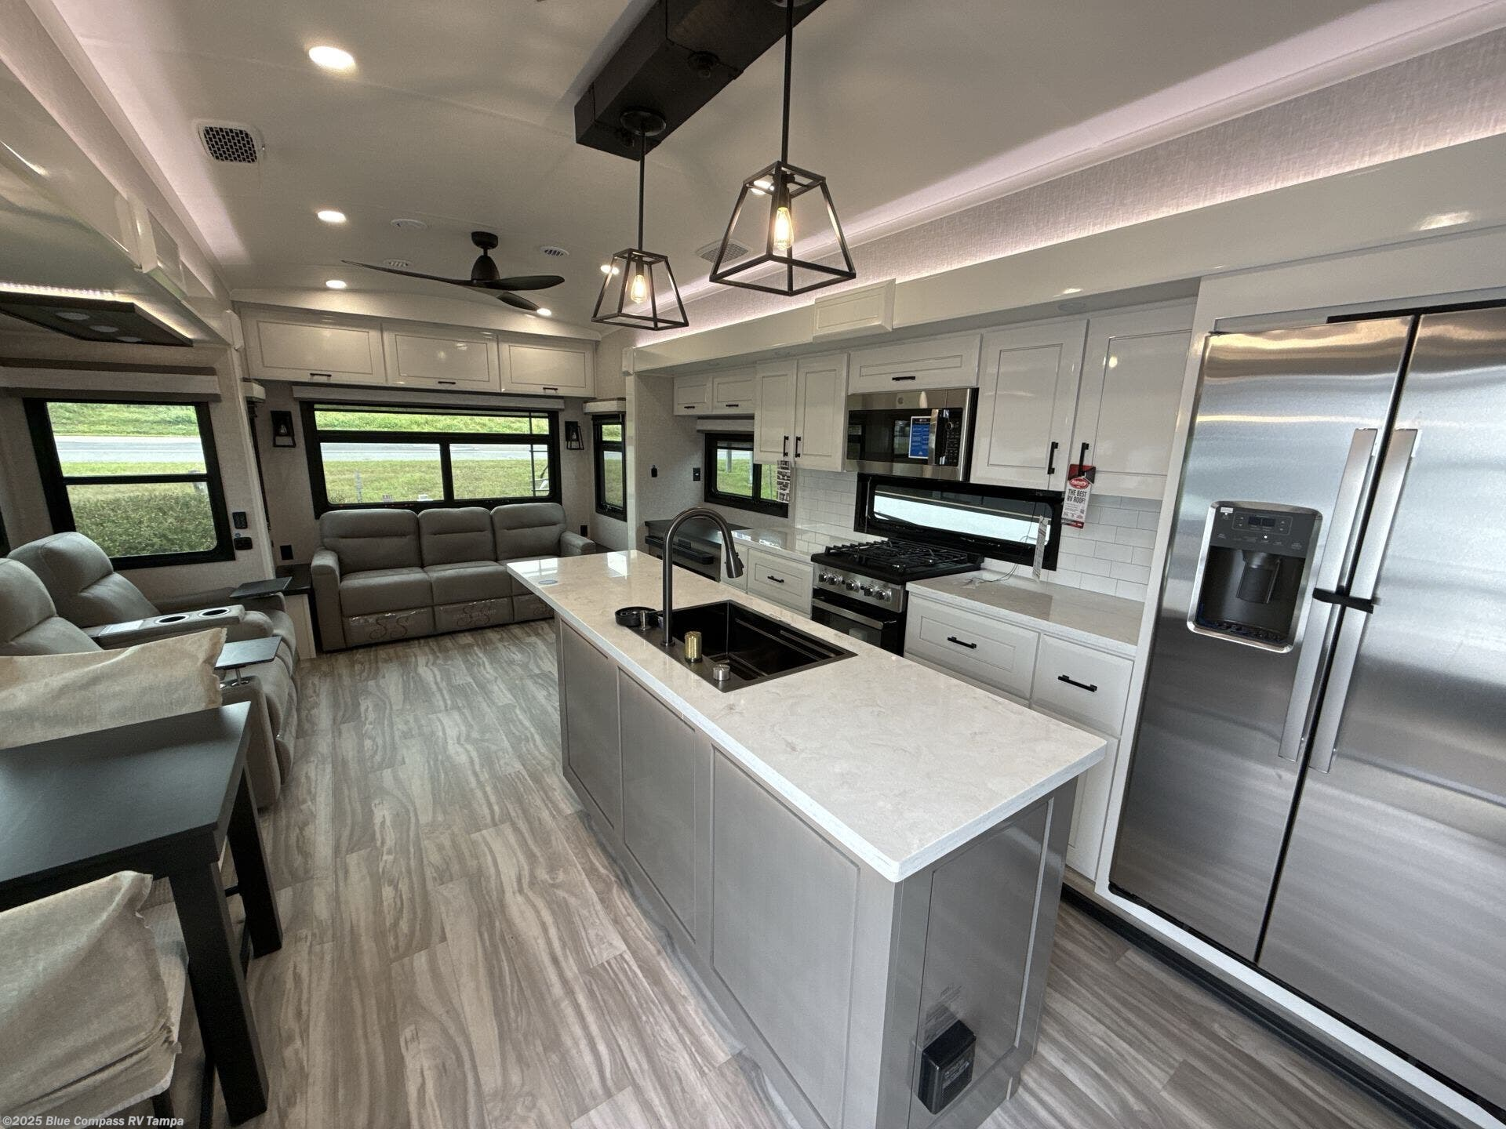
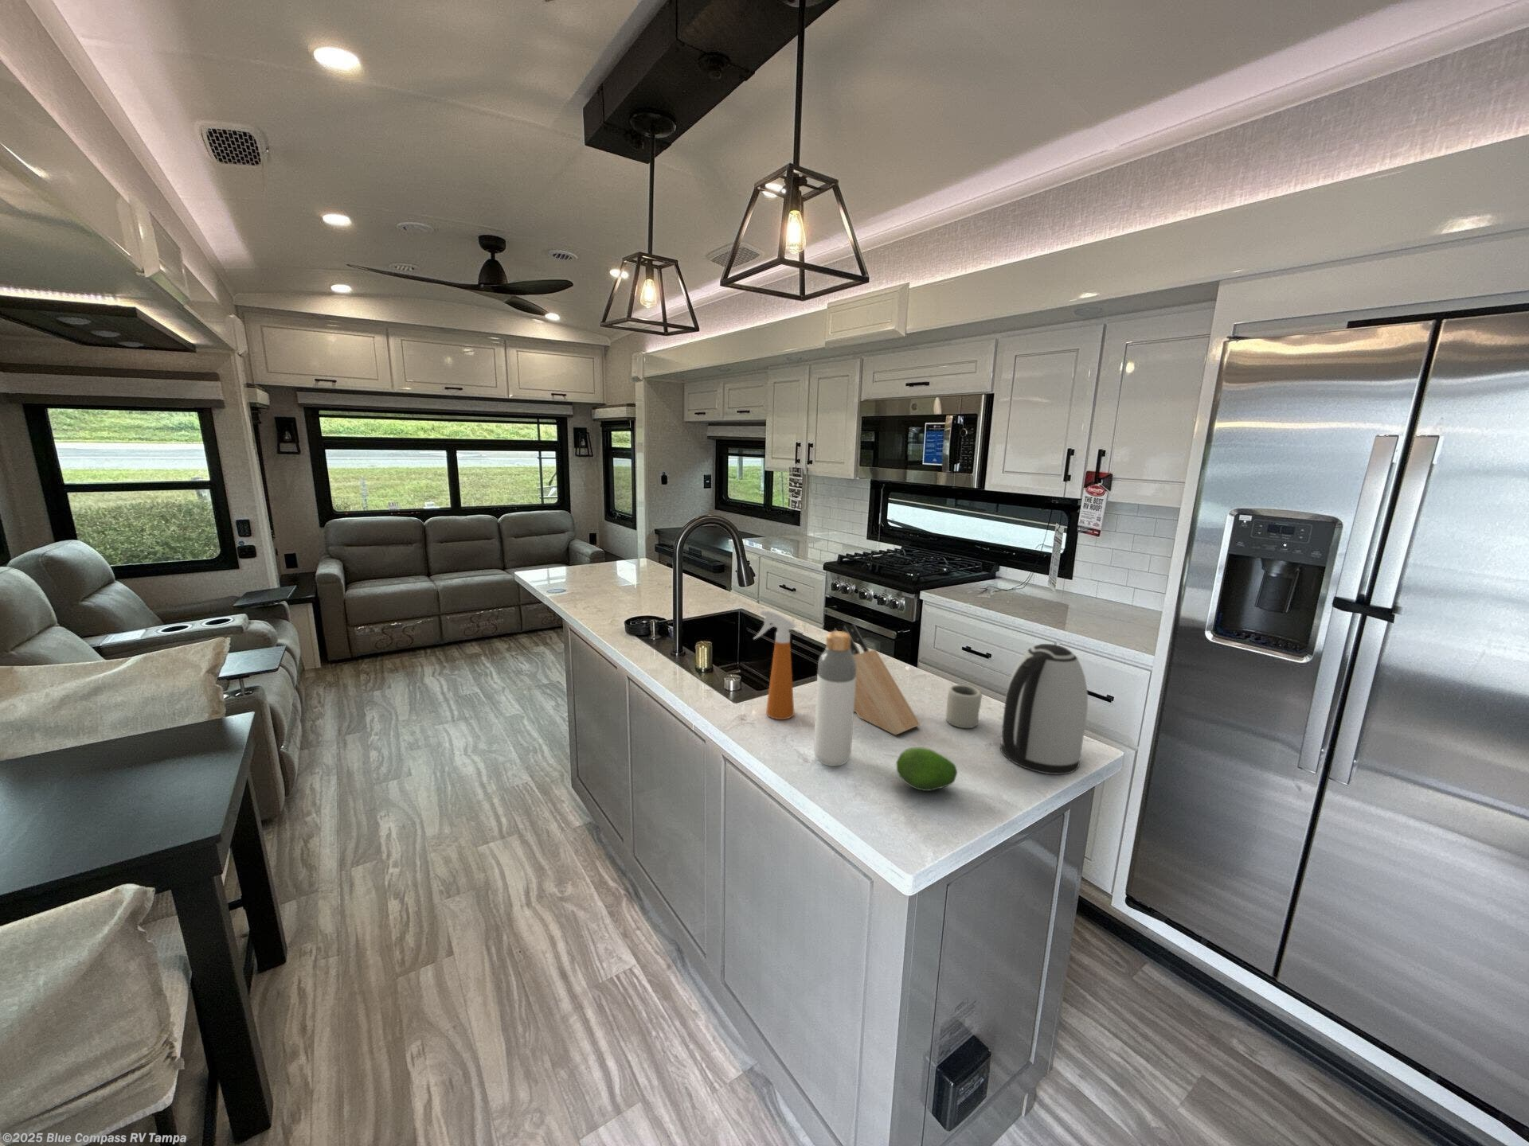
+ knife block [832,624,921,737]
+ kettle [999,643,1088,775]
+ fruit [896,746,958,792]
+ bottle [813,631,856,767]
+ spray bottle [752,609,797,720]
+ cup [945,684,982,729]
